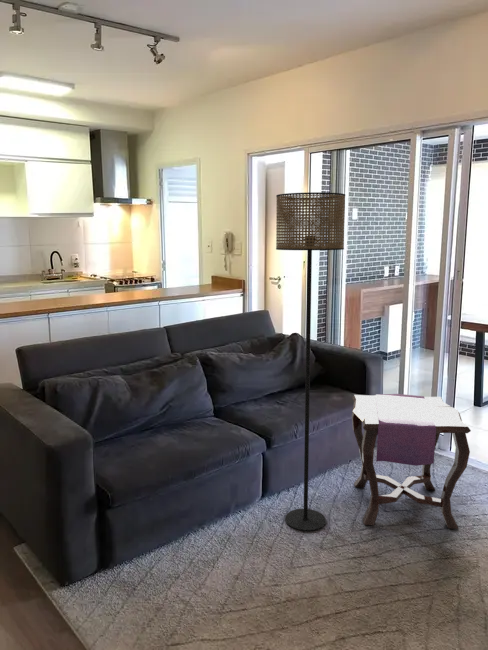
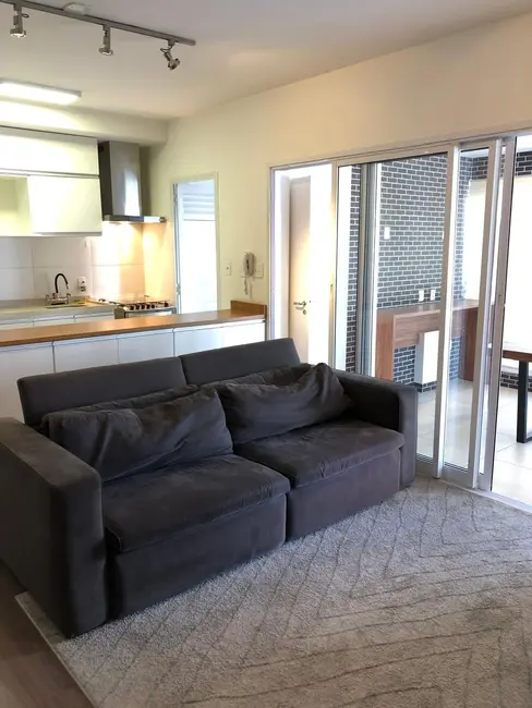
- side table [351,393,472,530]
- floor lamp [275,191,346,532]
